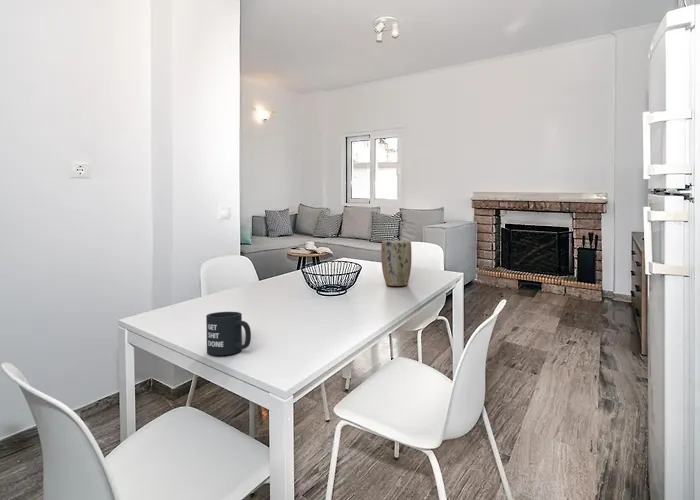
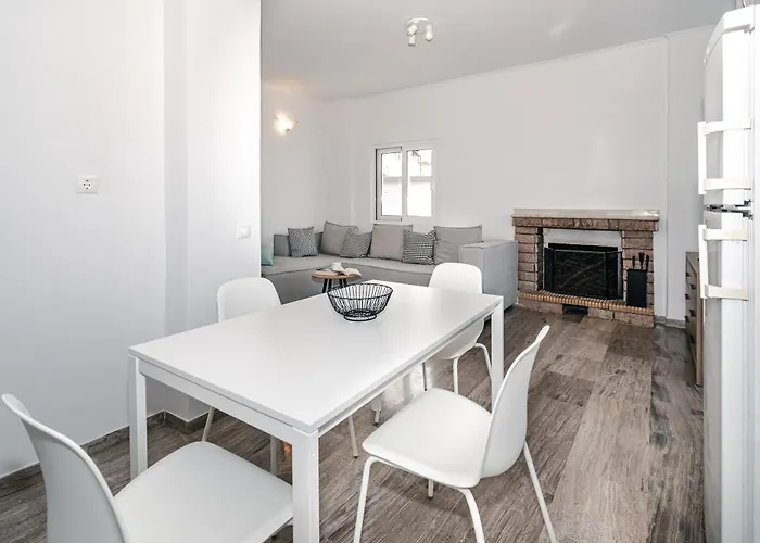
- plant pot [380,240,413,287]
- mug [205,311,252,356]
